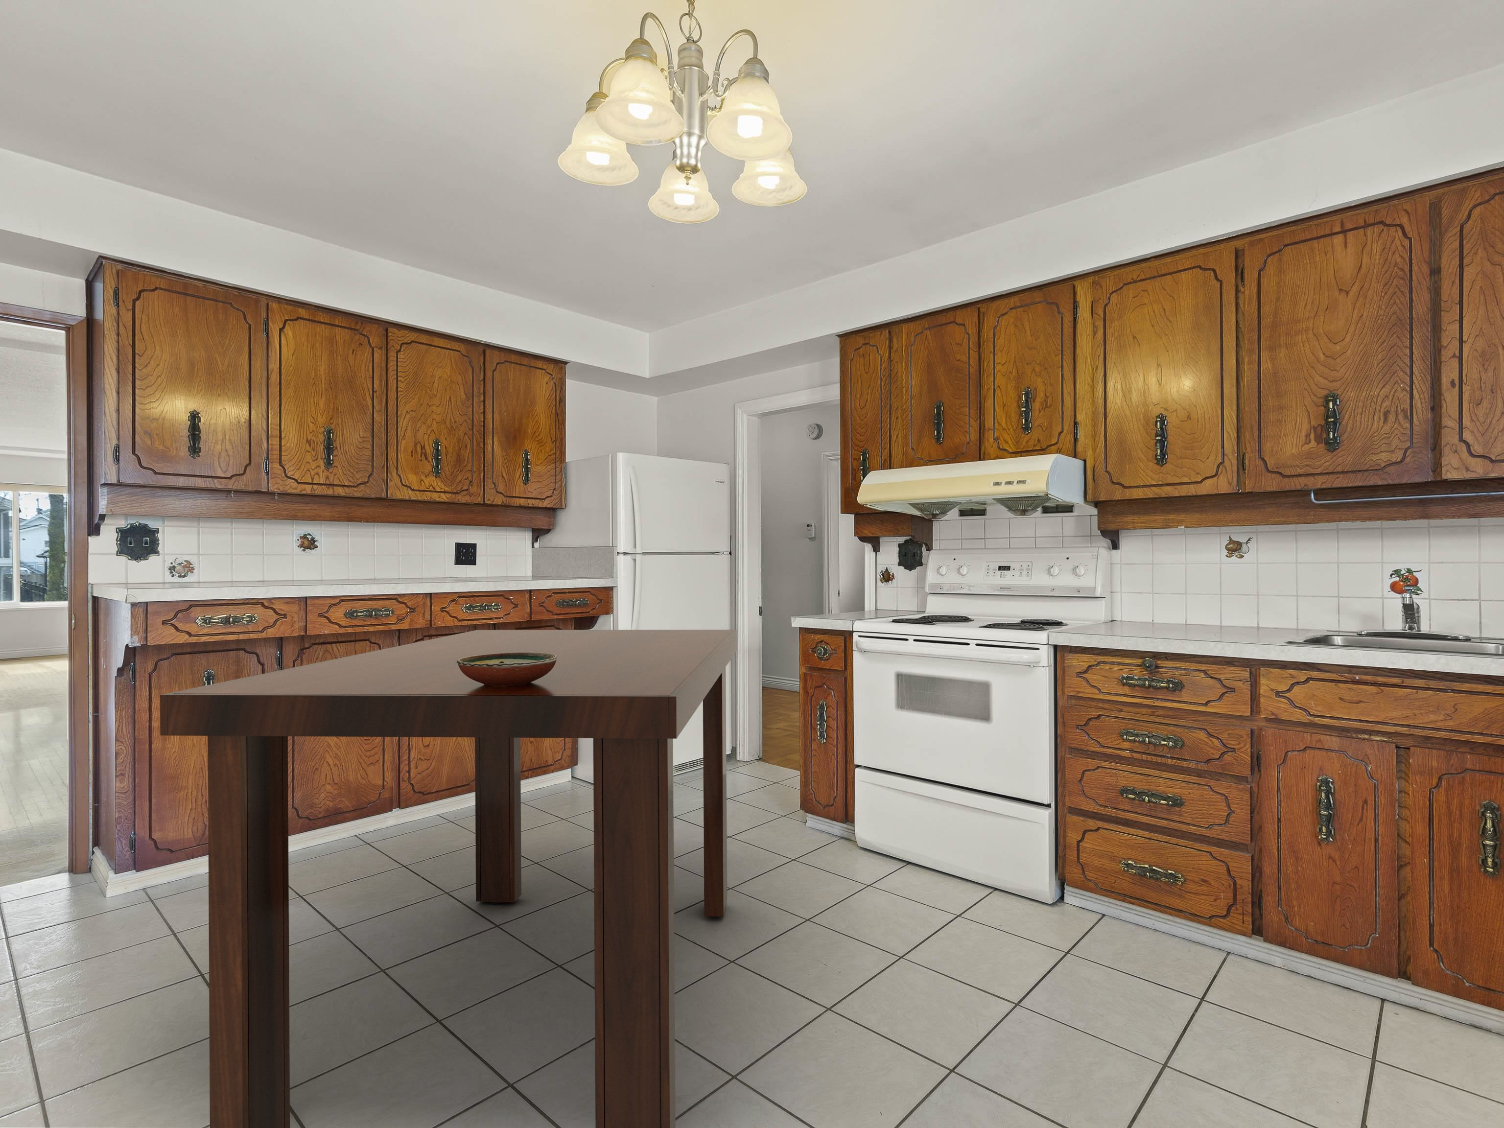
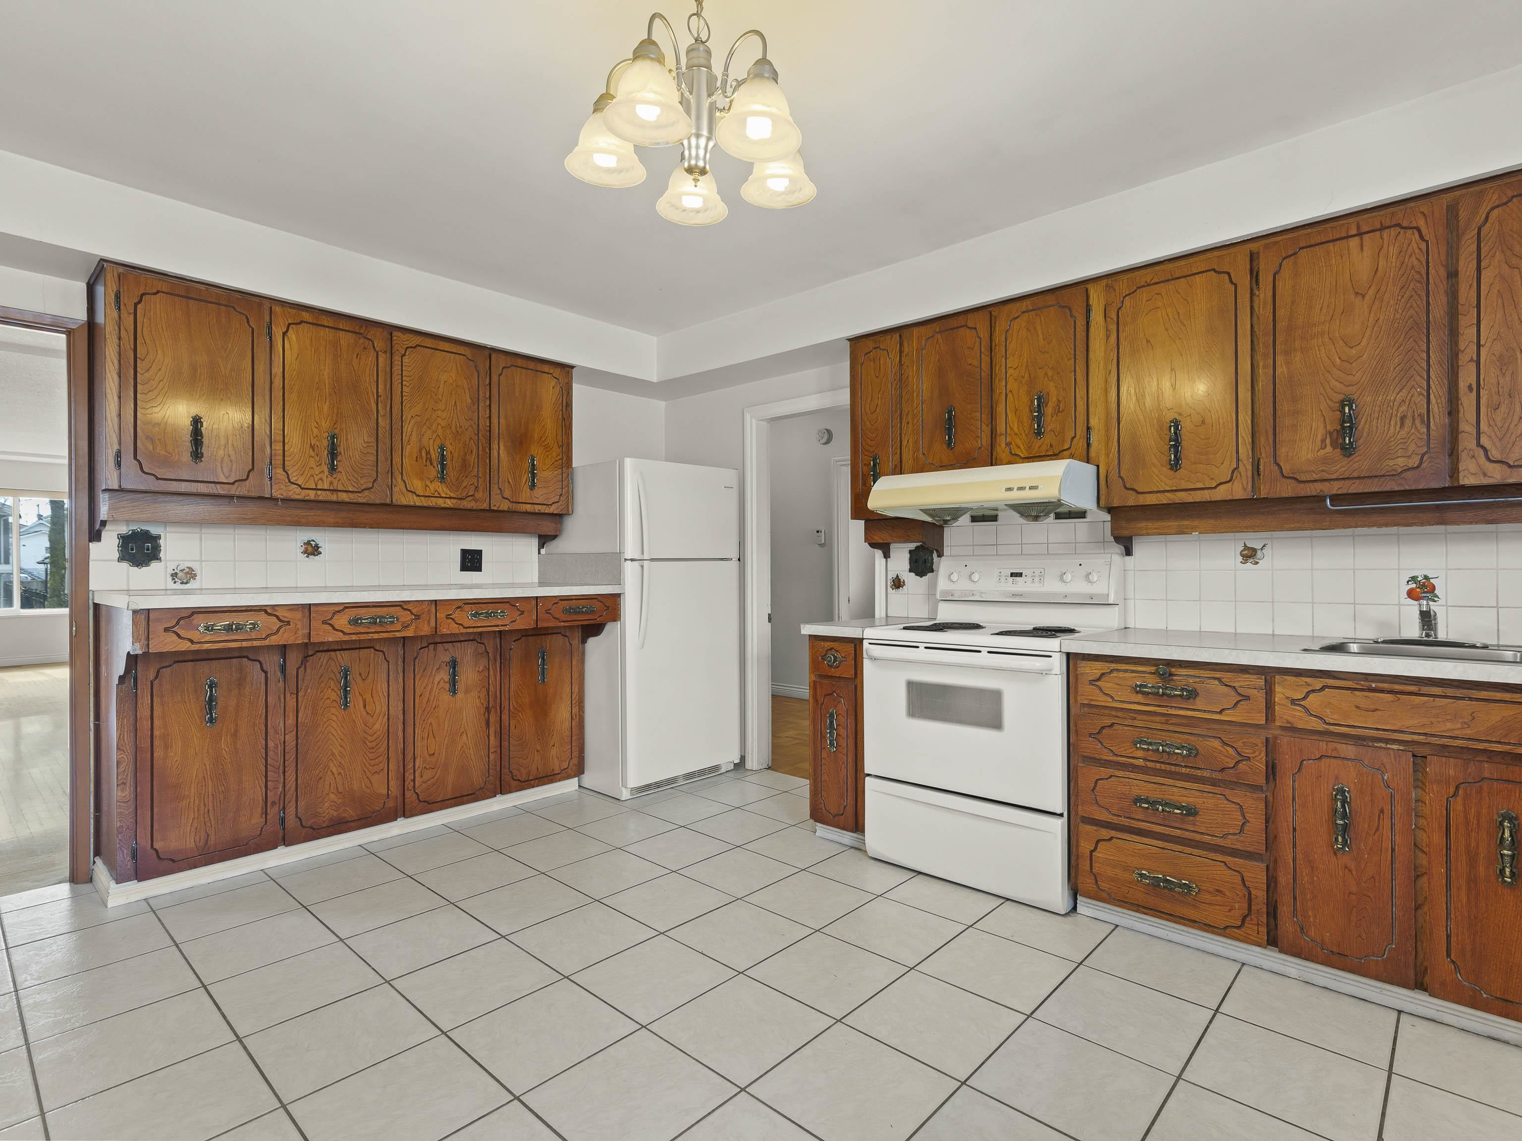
- dining table [160,629,738,1128]
- decorative bowl [456,653,558,687]
